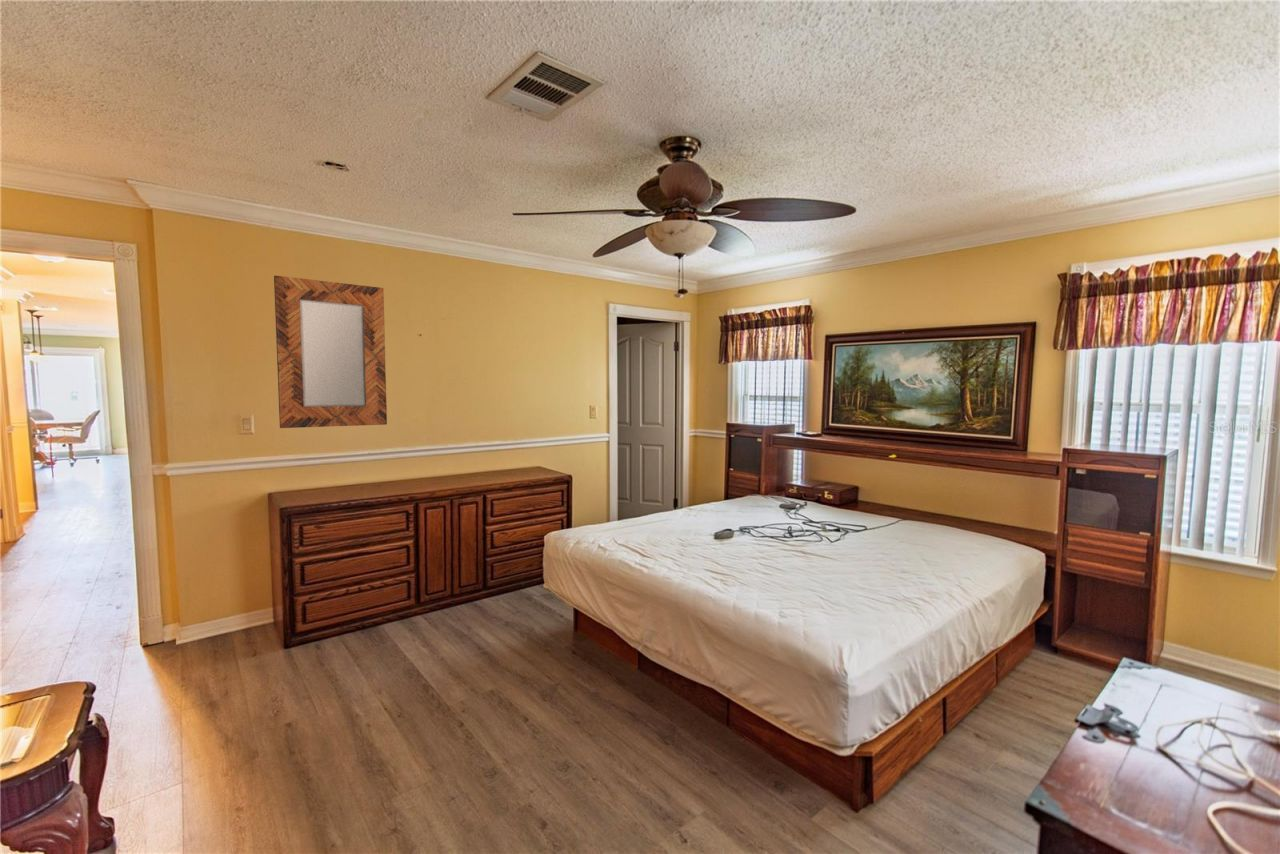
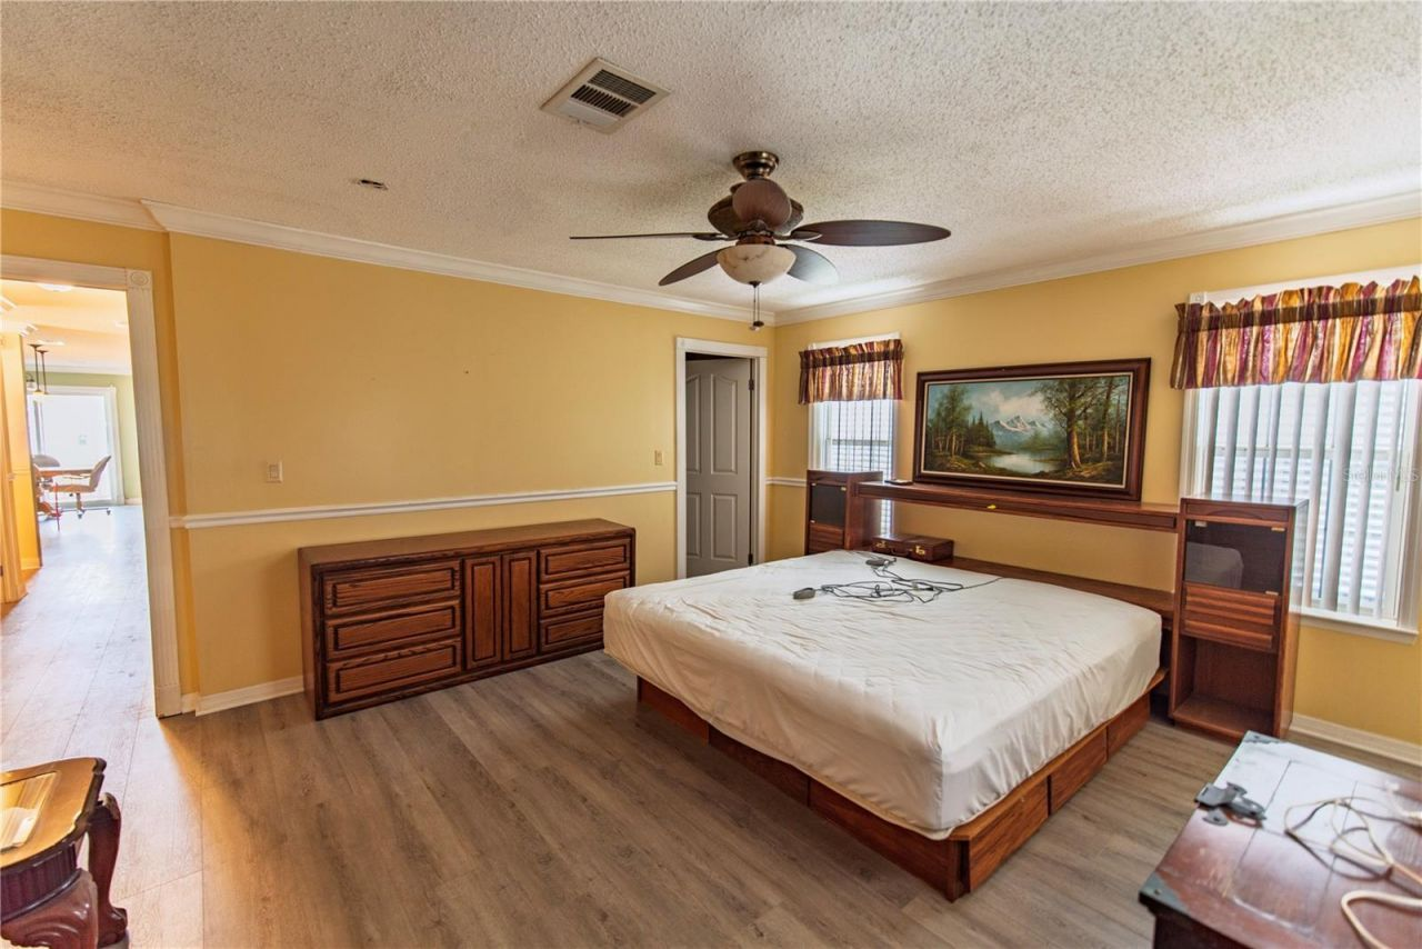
- home mirror [273,275,388,429]
